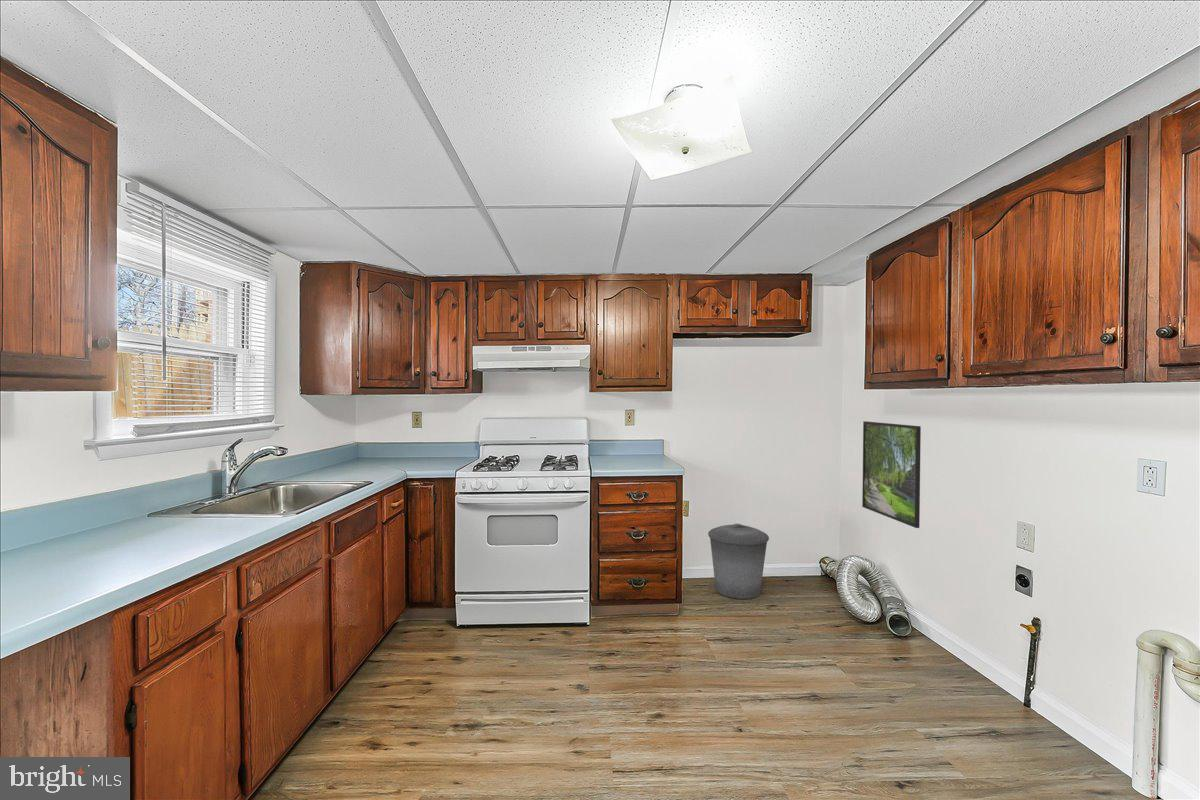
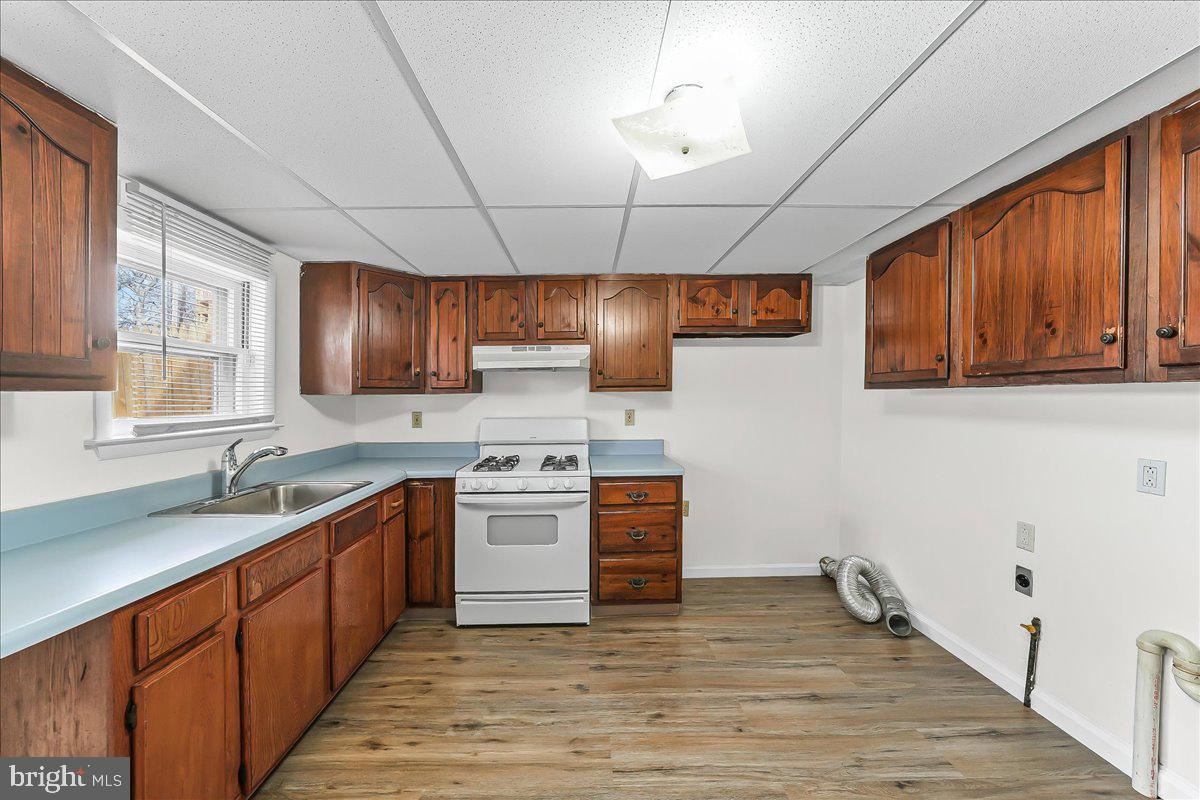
- trash can [707,523,770,600]
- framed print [861,420,922,529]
